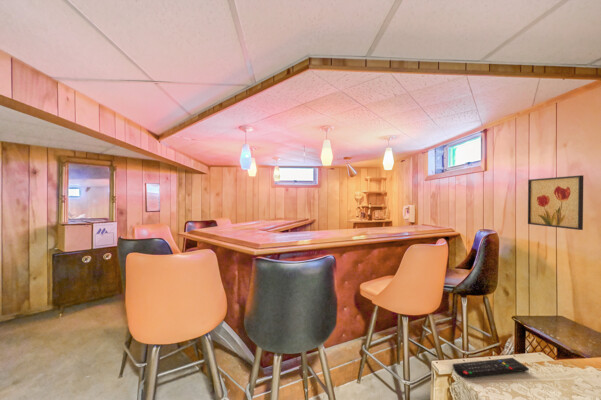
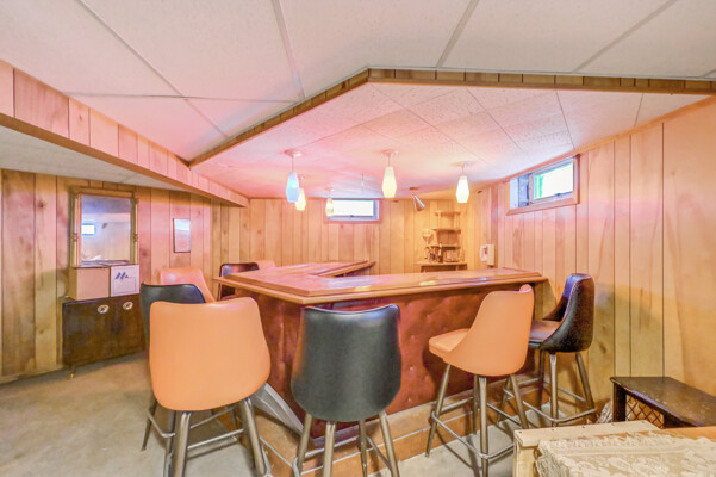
- wall art [527,174,584,231]
- remote control [452,357,530,379]
